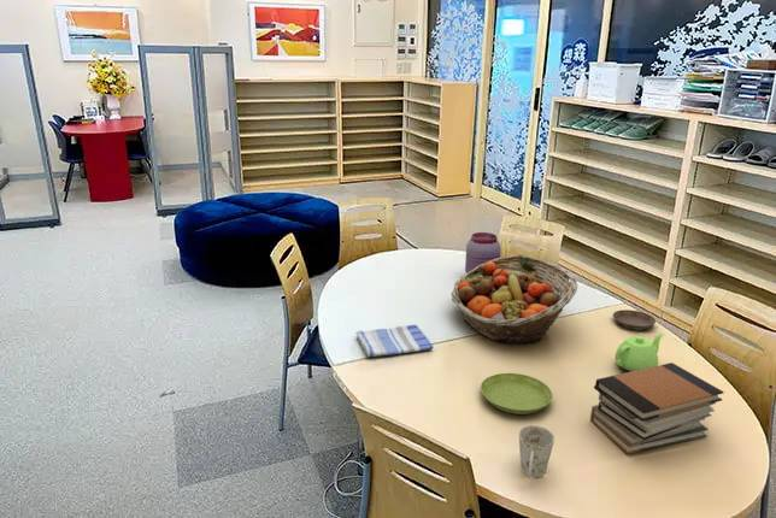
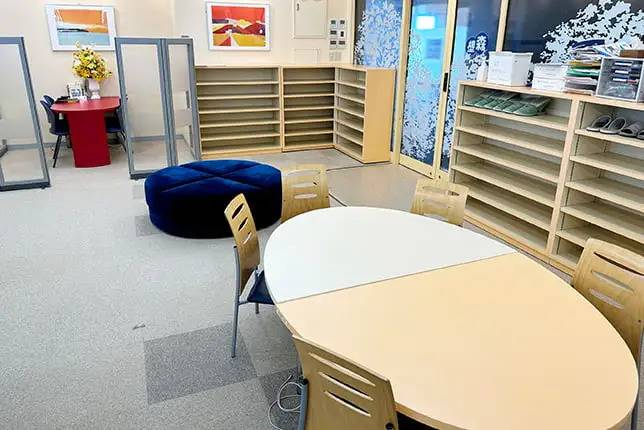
- mug [518,424,555,481]
- book stack [589,361,725,455]
- saucer [612,308,657,331]
- jar [464,231,502,273]
- saucer [480,372,553,416]
- fruit basket [451,254,578,345]
- teapot [615,332,664,372]
- dish towel [354,324,434,358]
